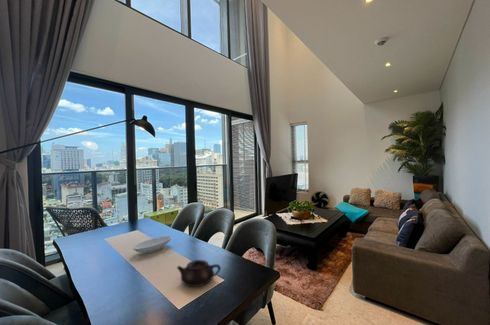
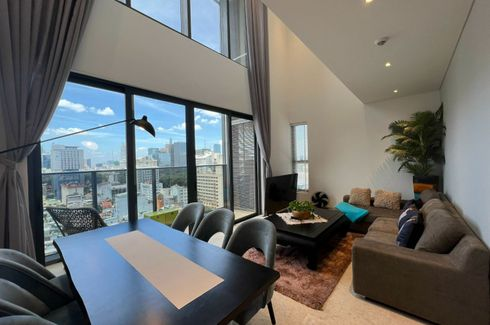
- teapot [176,259,222,288]
- bowl [131,235,173,254]
